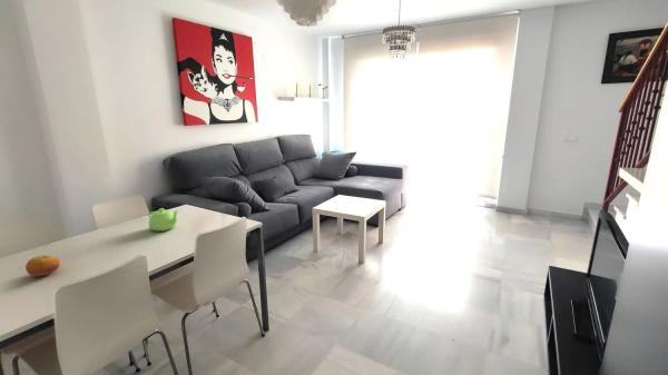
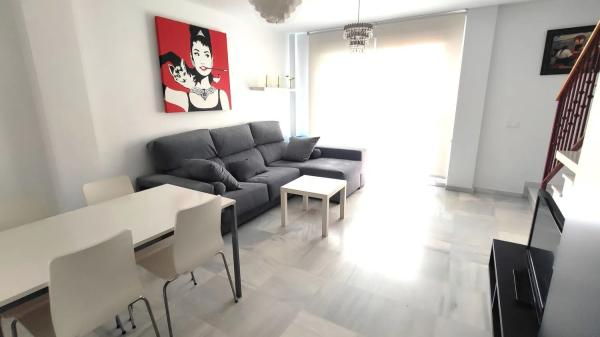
- teapot [147,207,179,231]
- fruit [24,254,61,277]
